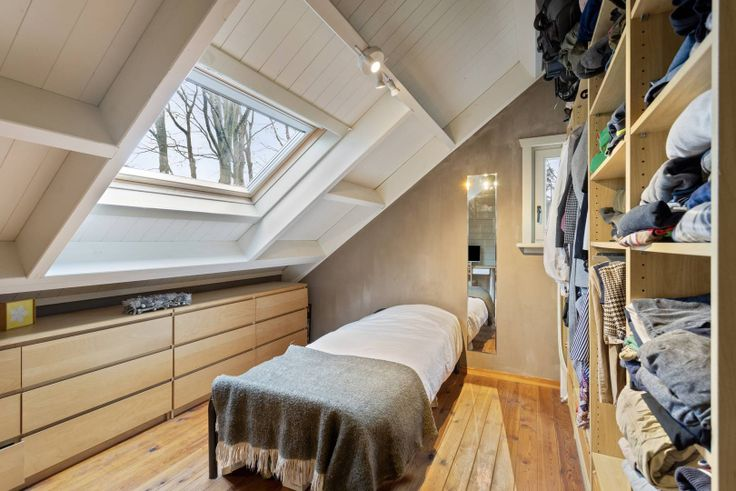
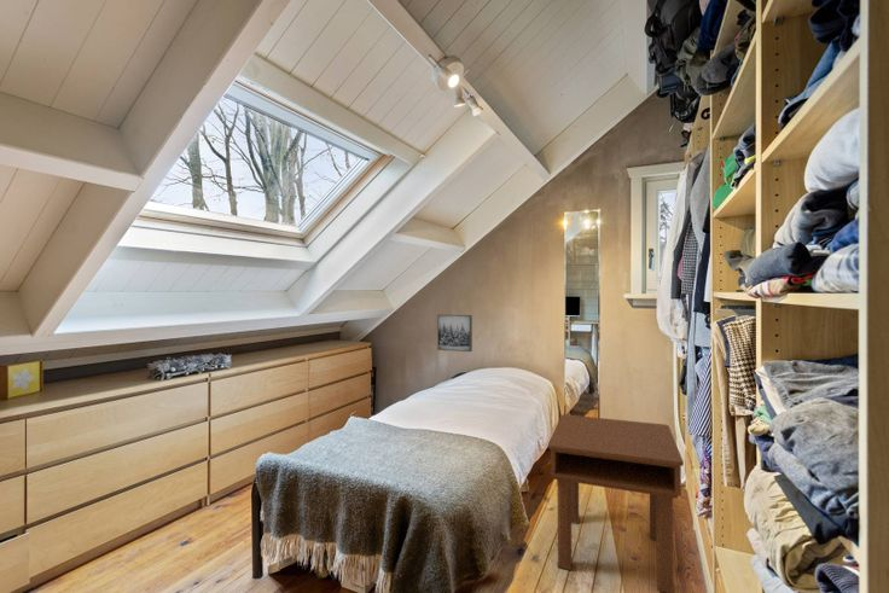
+ nightstand [547,413,685,593]
+ wall art [436,314,473,353]
